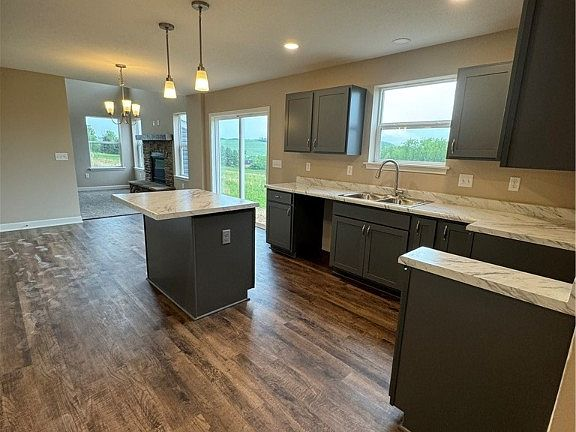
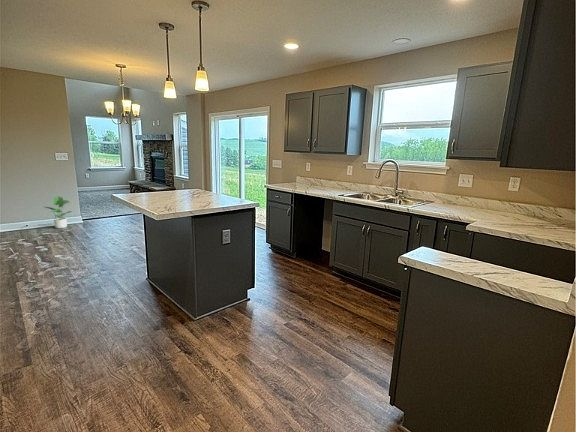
+ potted plant [44,195,73,229]
